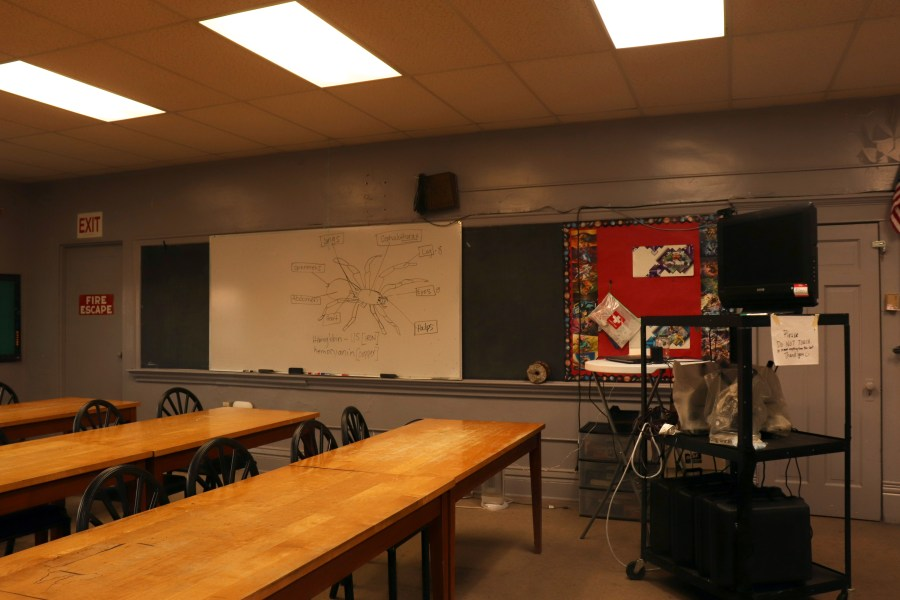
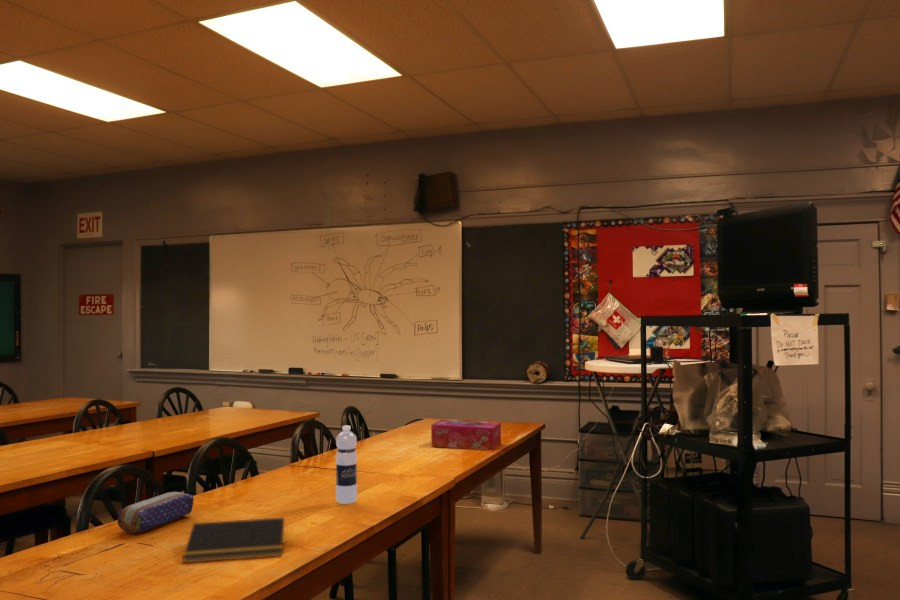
+ pencil case [116,491,195,535]
+ water bottle [335,425,358,505]
+ notepad [182,517,285,564]
+ tissue box [430,418,502,451]
